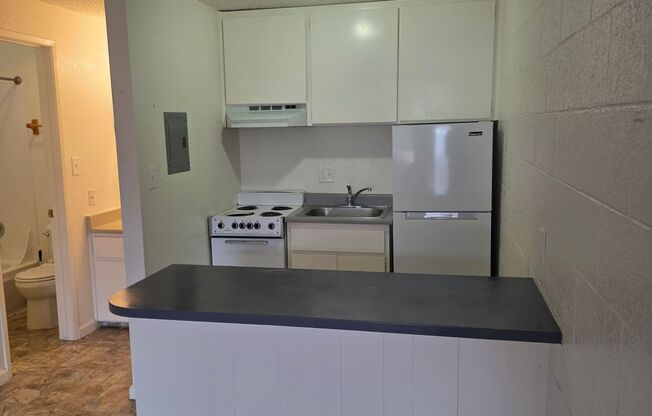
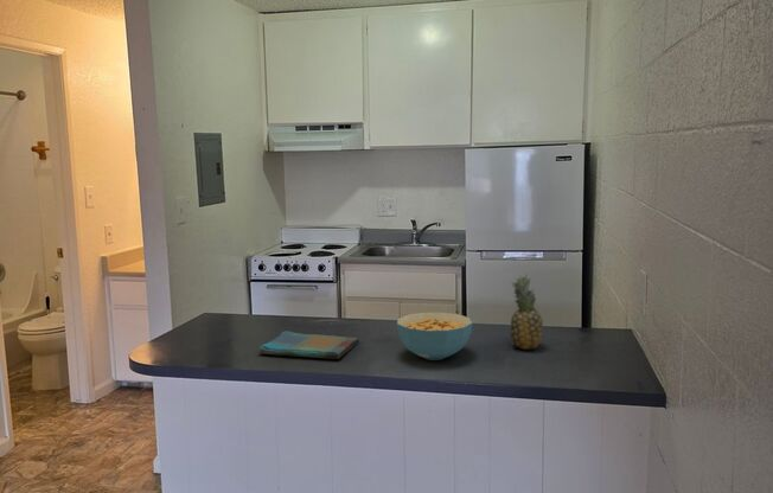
+ dish towel [257,329,360,360]
+ fruit [509,273,544,351]
+ cereal bowl [396,312,473,361]
